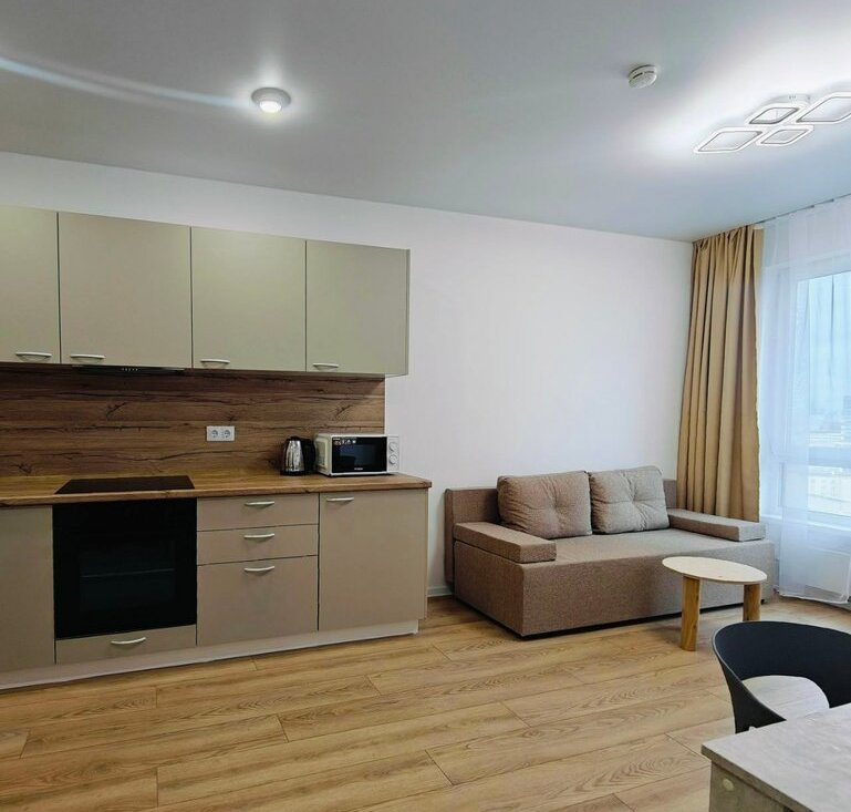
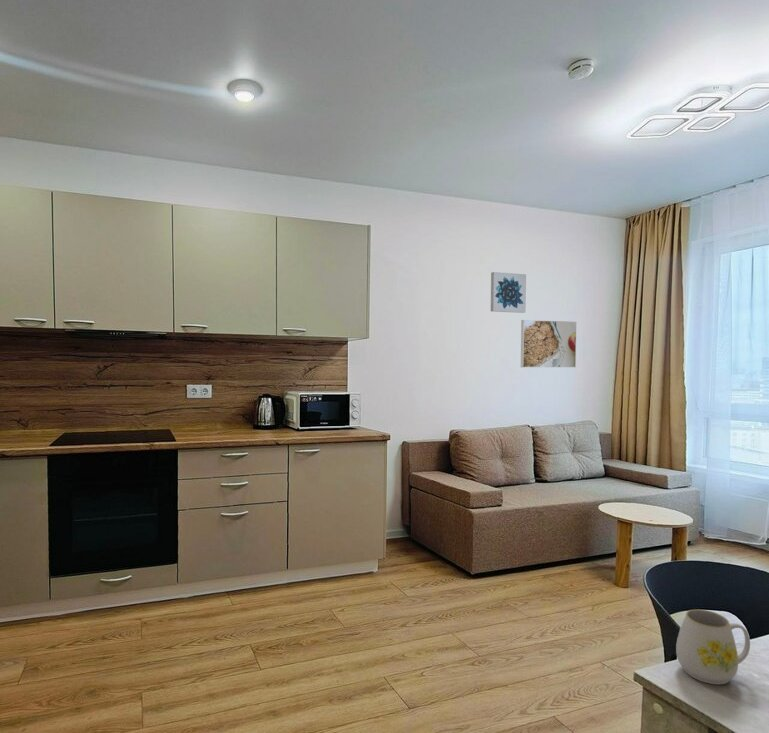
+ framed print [520,319,577,368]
+ mug [675,608,751,685]
+ wall art [490,271,527,314]
